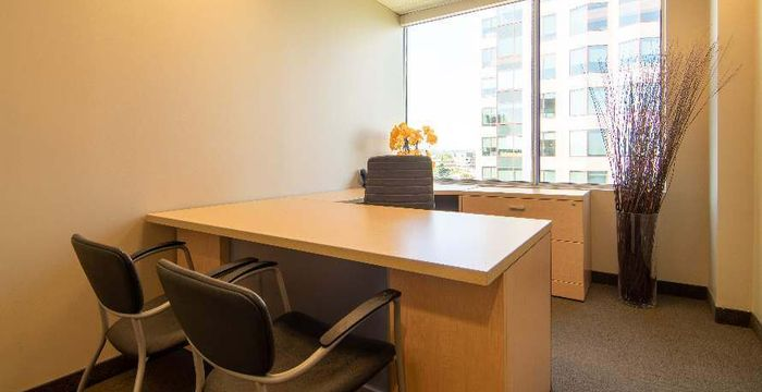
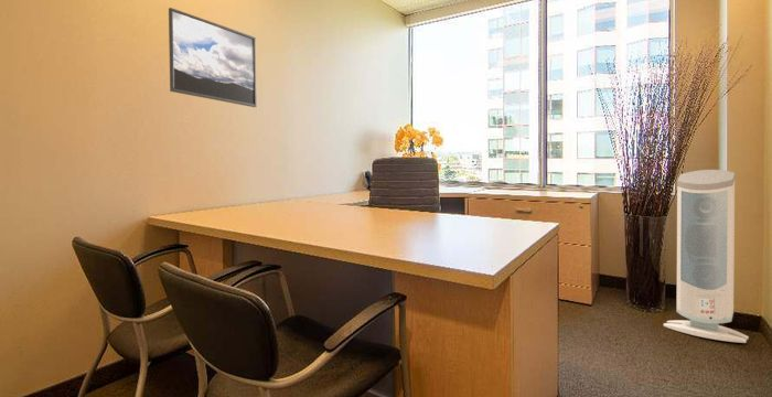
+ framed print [168,7,258,108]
+ air purifier [663,169,750,344]
